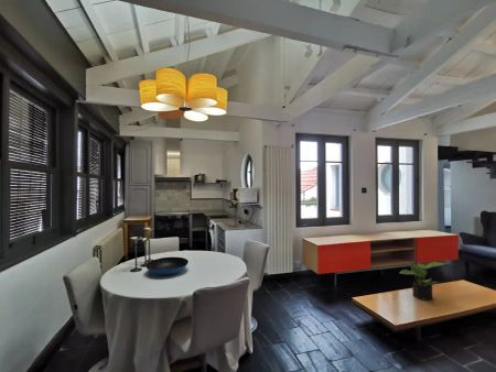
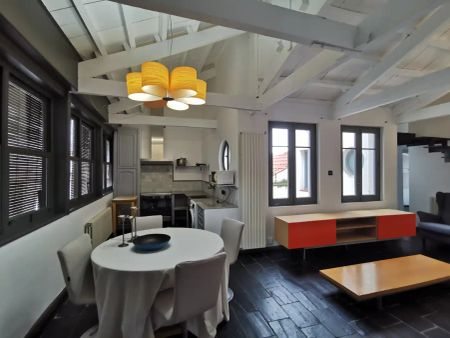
- potted plant [399,261,449,302]
